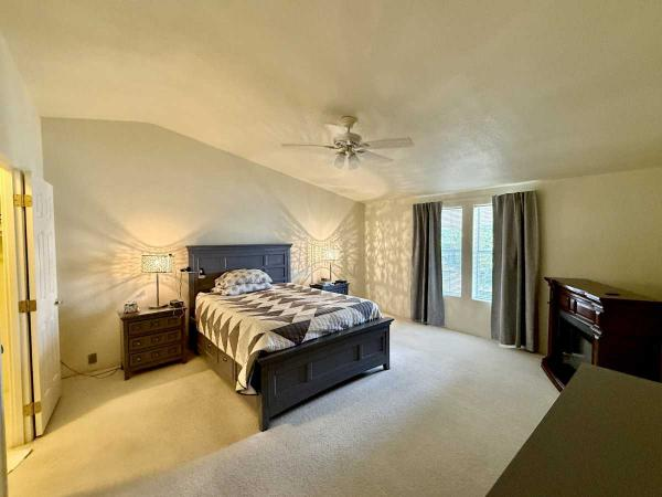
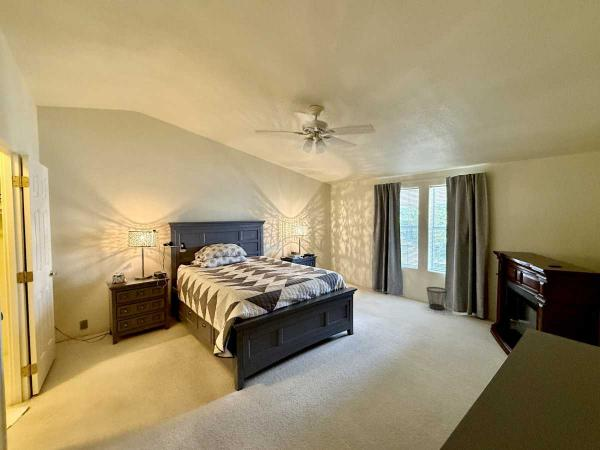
+ wastebasket [426,286,448,311]
